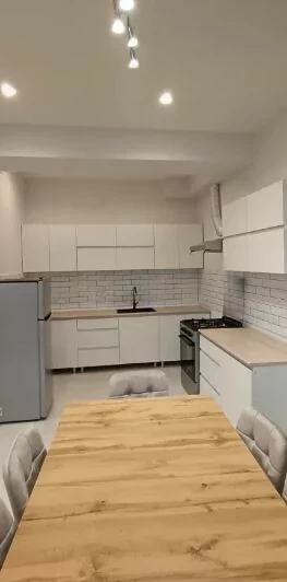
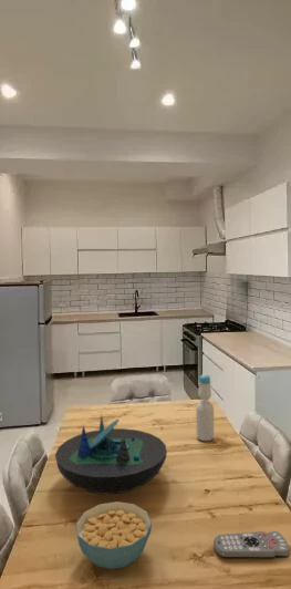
+ decorative bowl [54,413,168,495]
+ bottle [195,373,215,442]
+ remote control [212,530,291,559]
+ cereal bowl [75,500,153,570]
